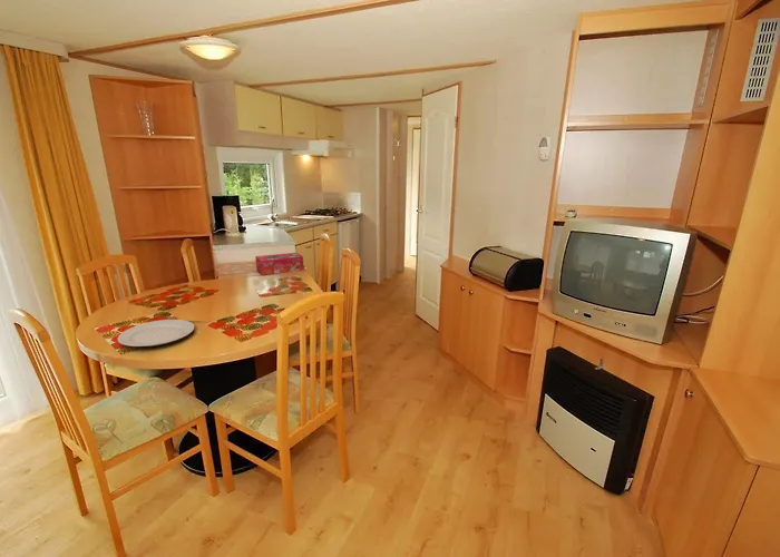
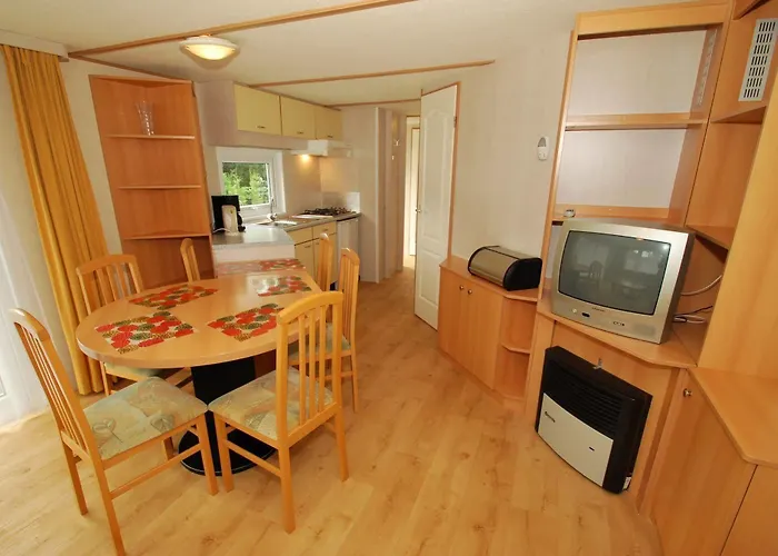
- chinaware [117,319,195,348]
- tissue box [254,252,304,276]
